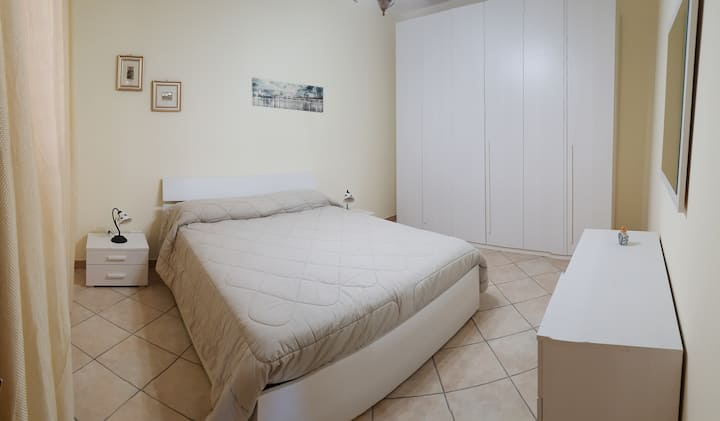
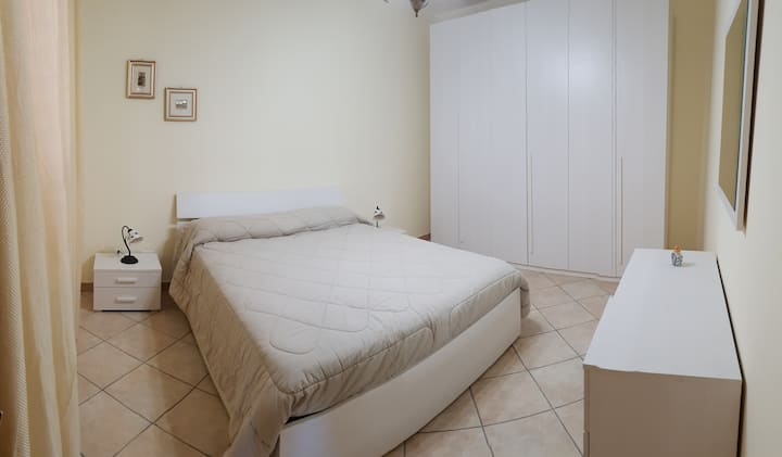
- wall art [251,76,324,113]
